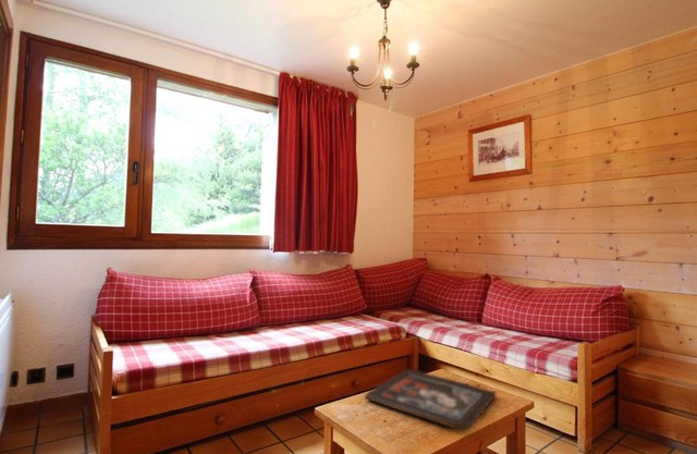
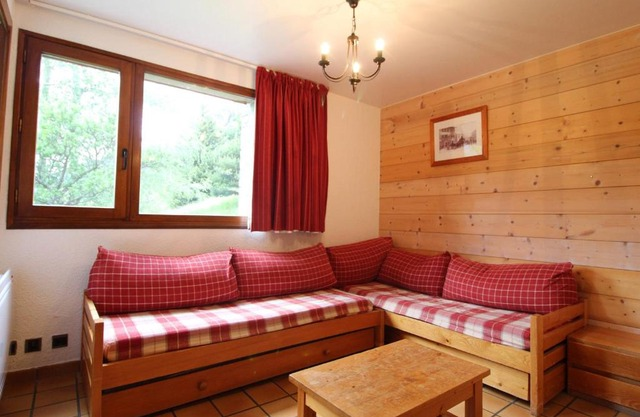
- religious icon [364,368,498,432]
